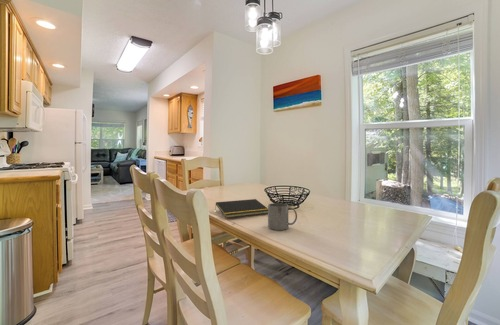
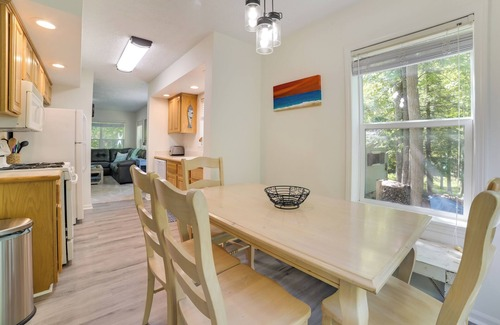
- notepad [214,198,268,219]
- mug [267,202,298,231]
